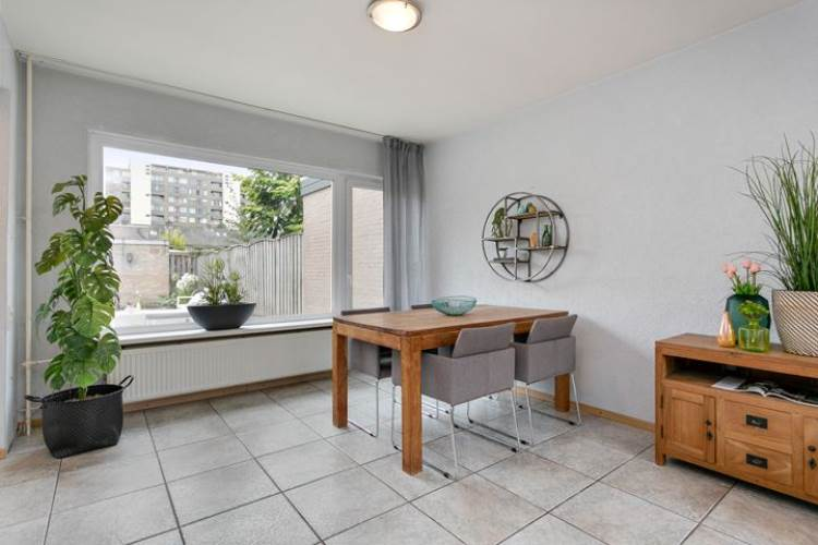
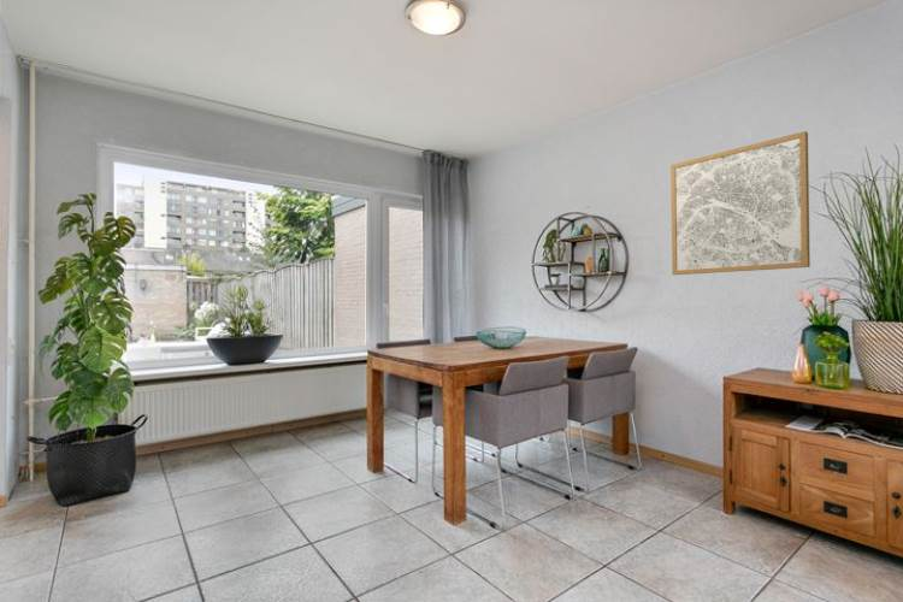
+ wall art [669,130,811,276]
